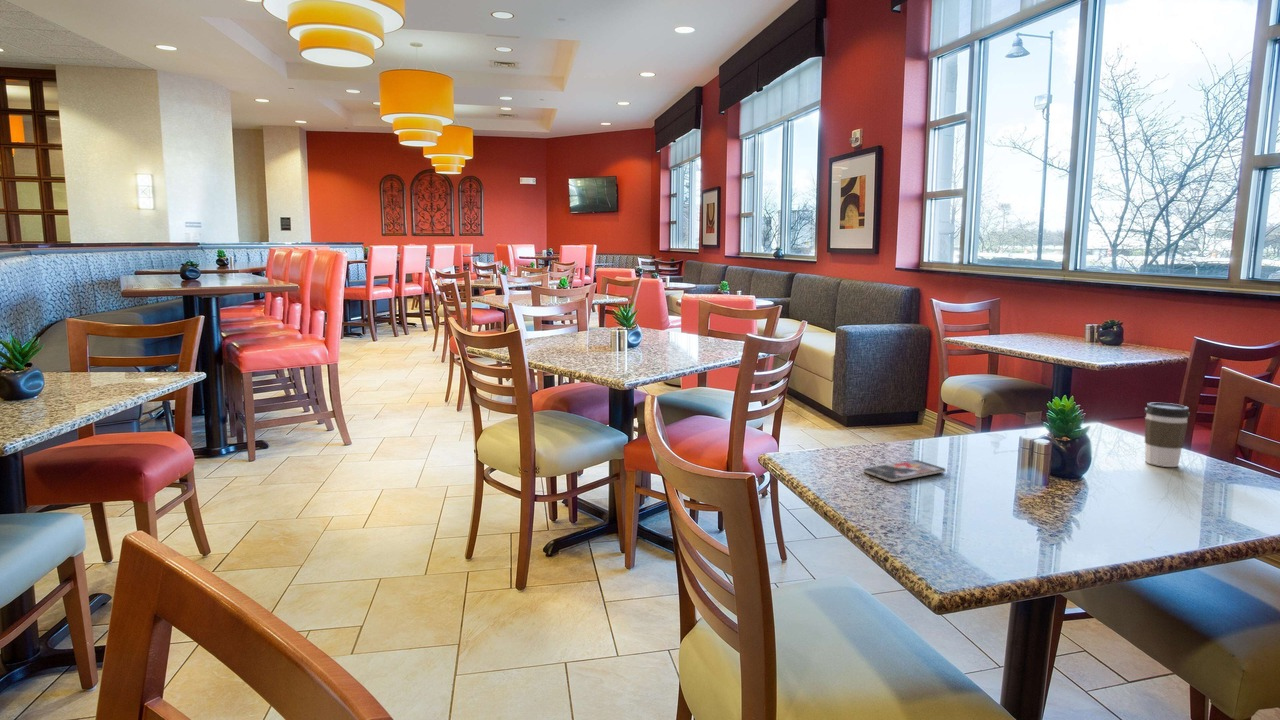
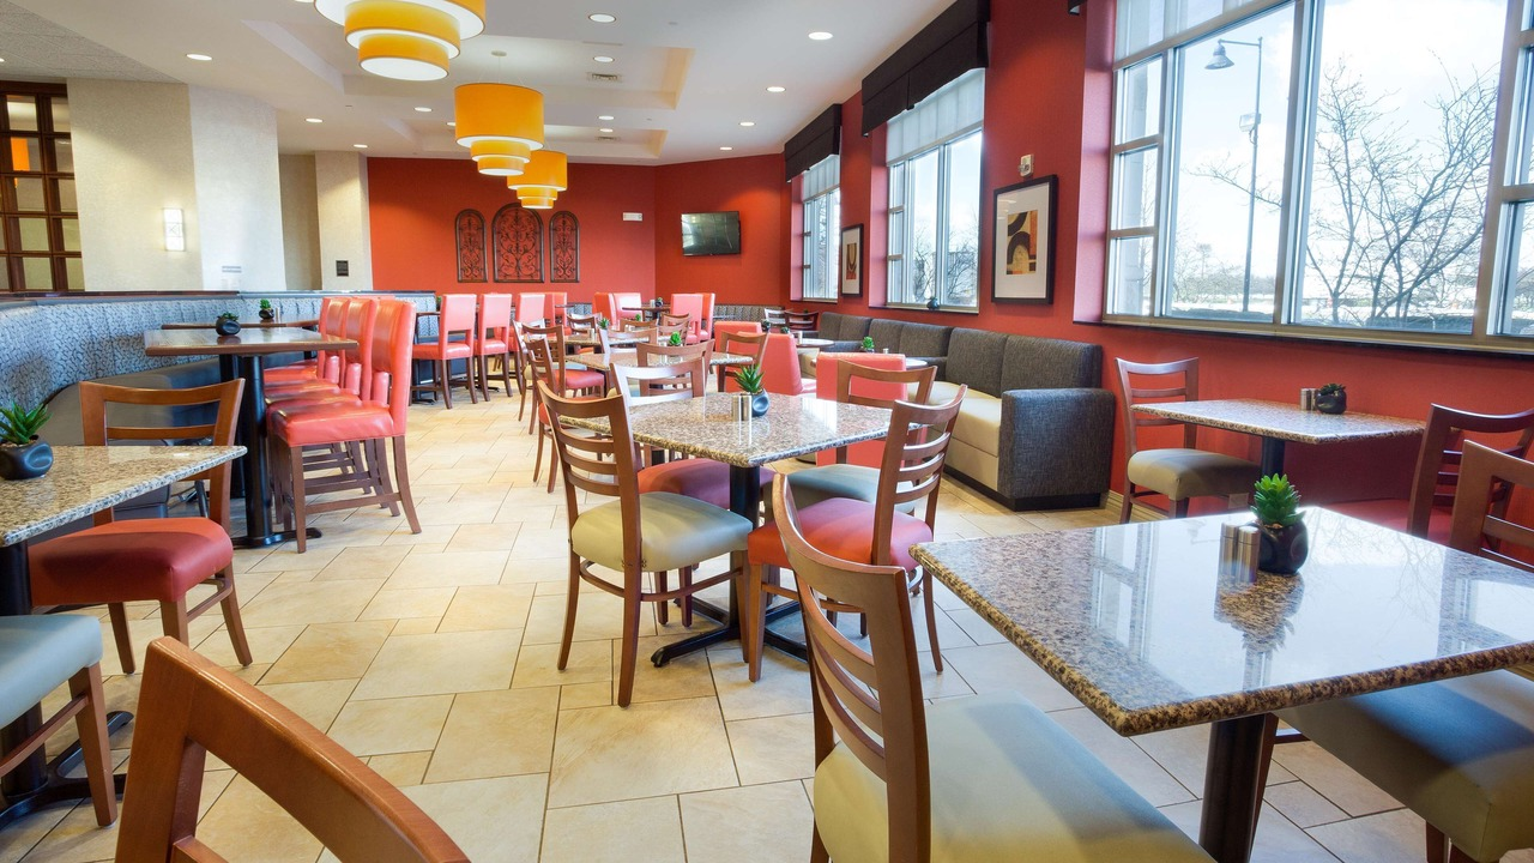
- smartphone [862,459,947,483]
- coffee cup [1144,402,1191,468]
